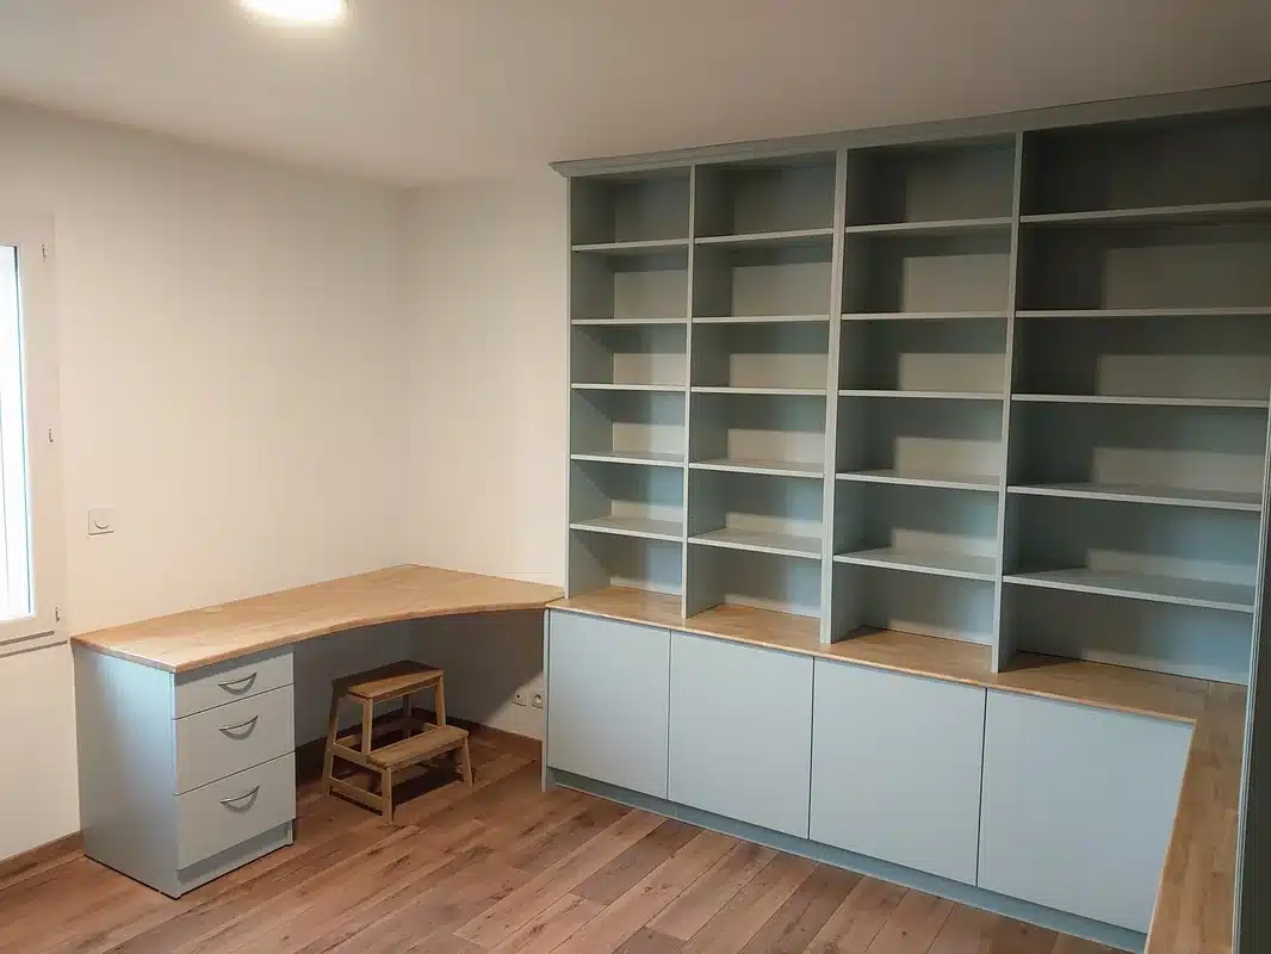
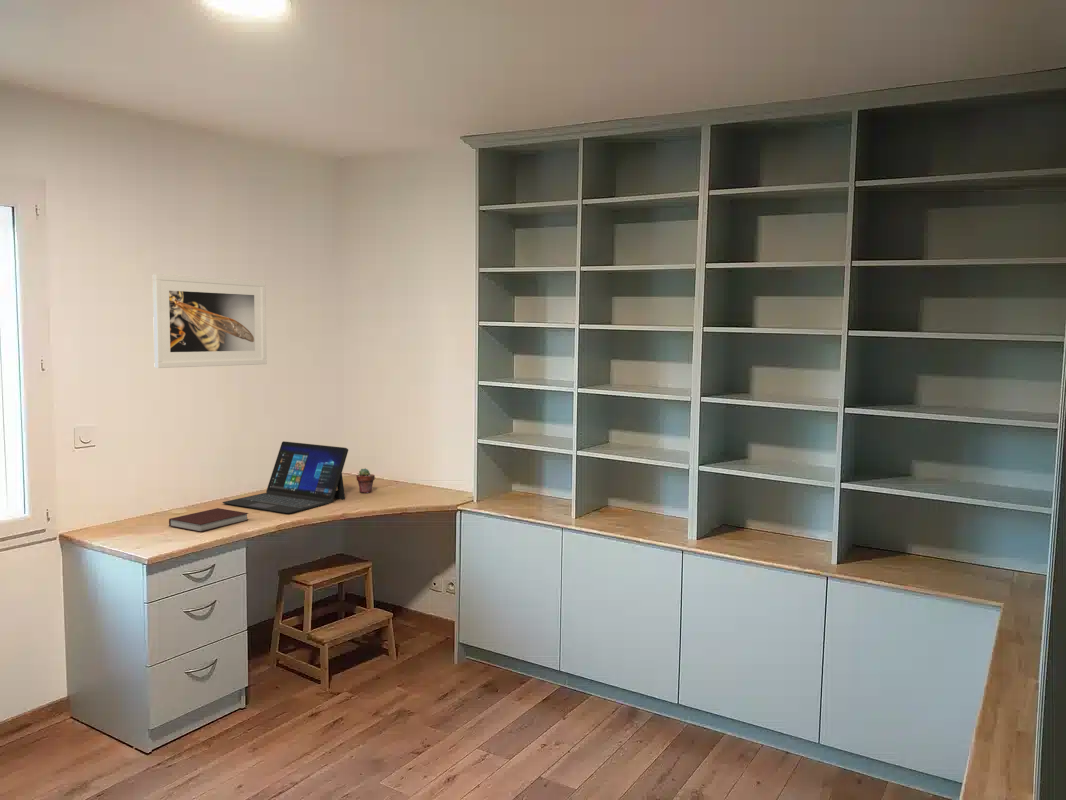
+ potted succulent [355,467,376,494]
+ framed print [152,273,267,369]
+ laptop [222,440,349,514]
+ notebook [168,507,249,533]
